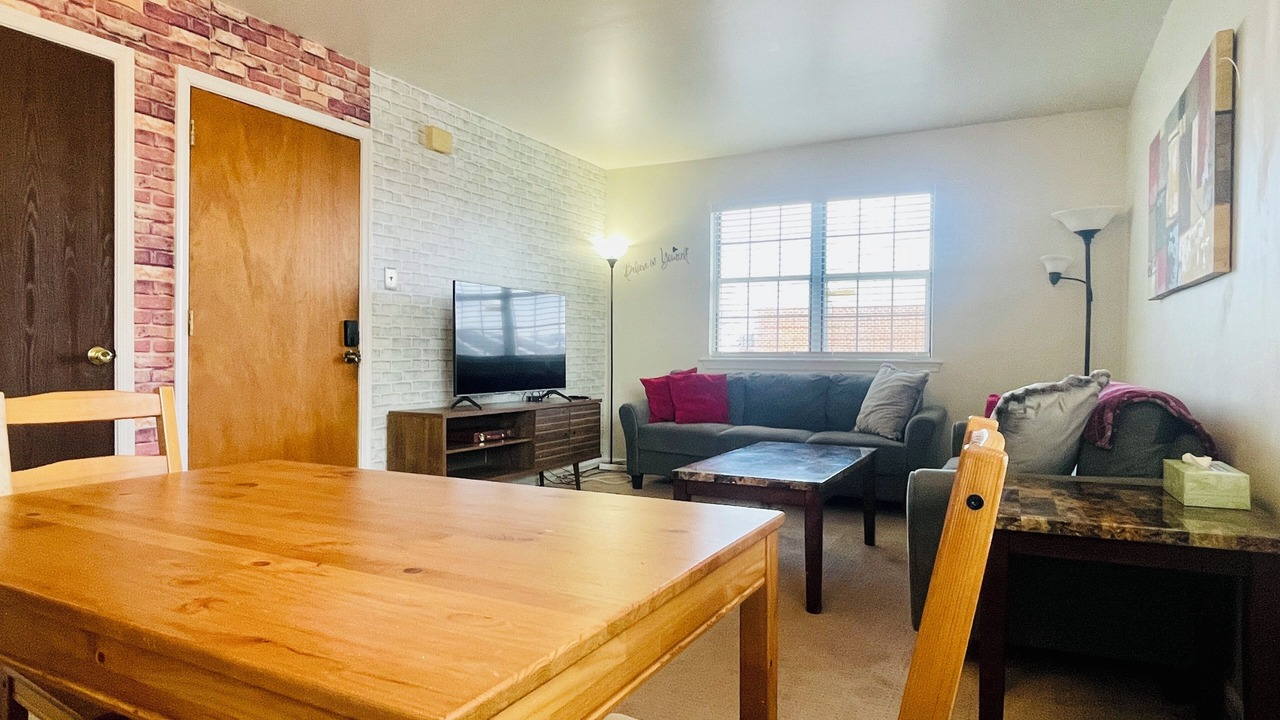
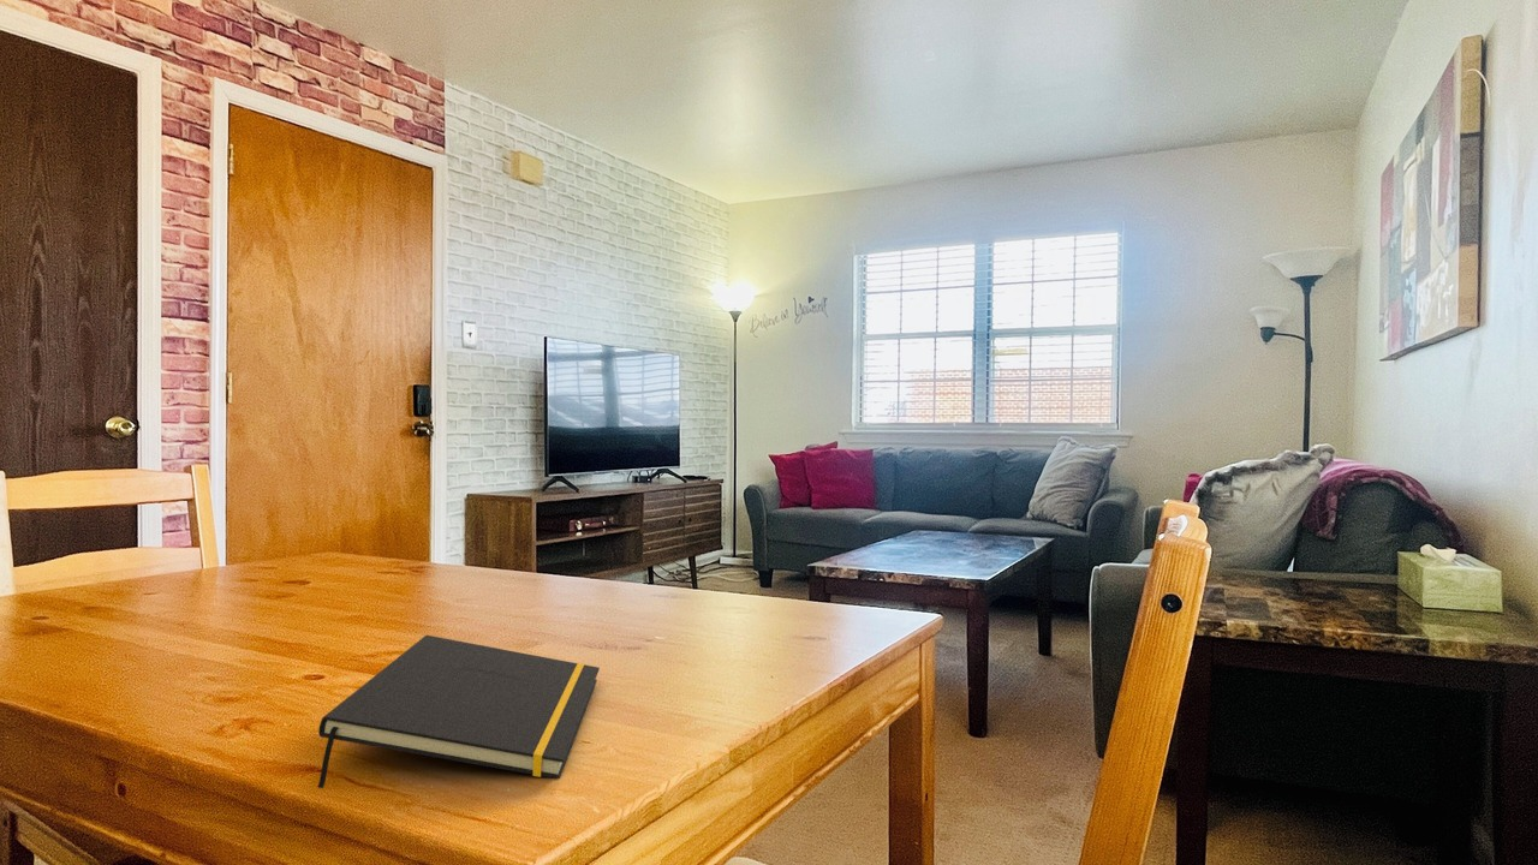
+ notepad [317,634,601,789]
